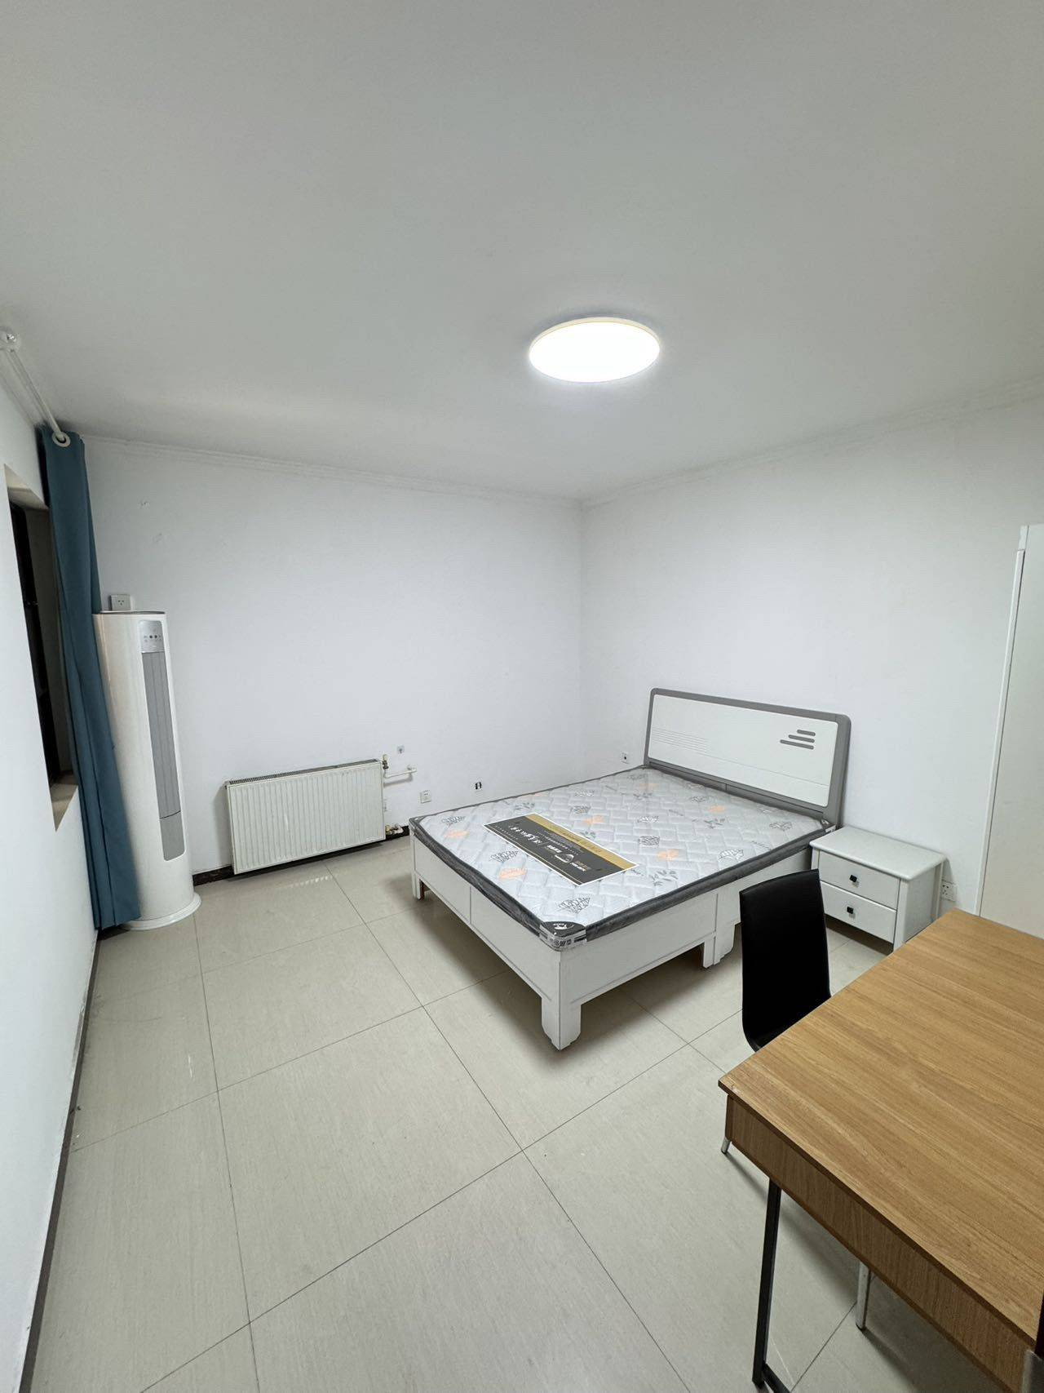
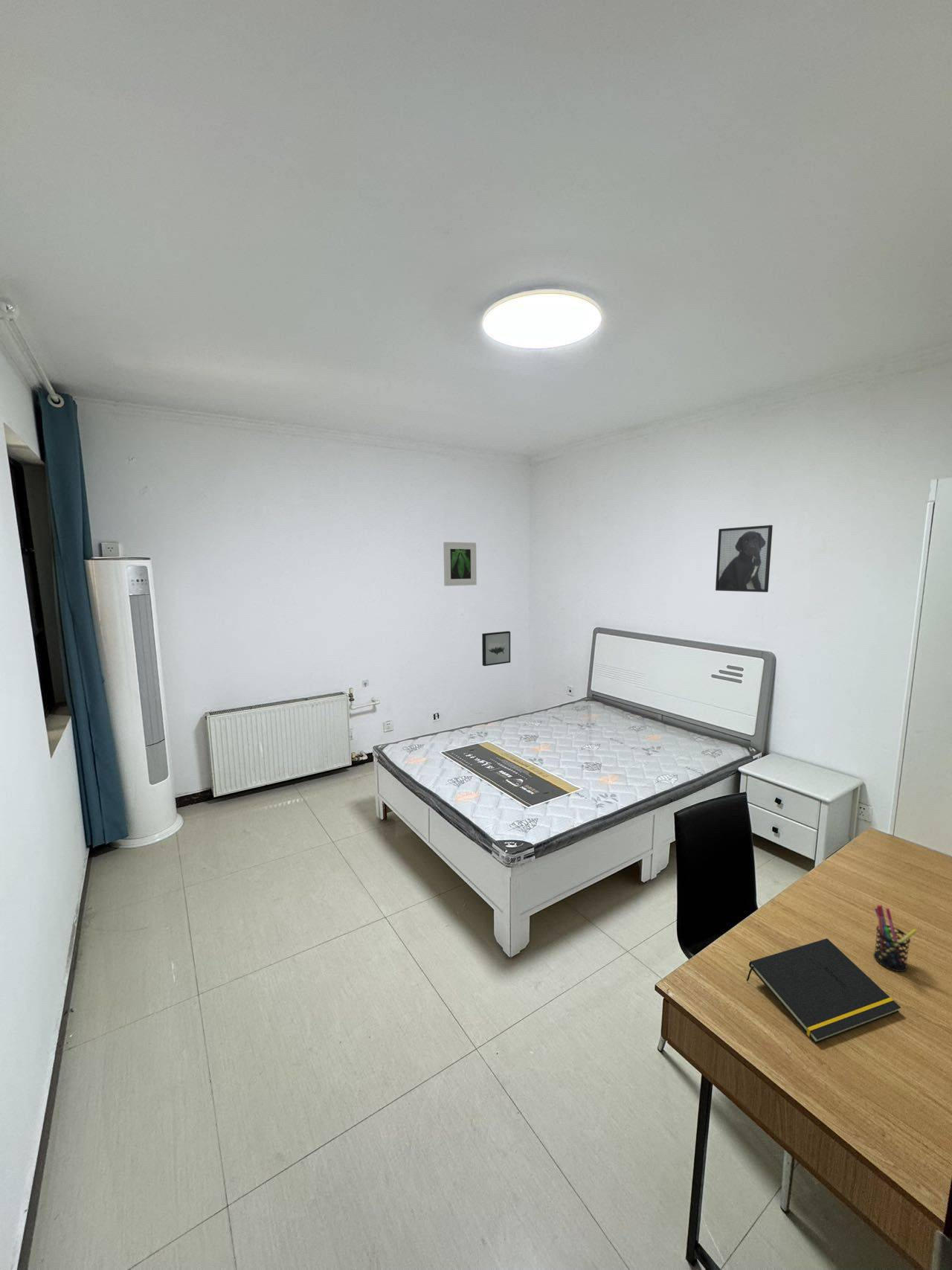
+ pen holder [873,905,919,972]
+ notepad [746,937,901,1045]
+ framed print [443,541,477,587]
+ wall art [481,630,511,667]
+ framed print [715,525,774,593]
